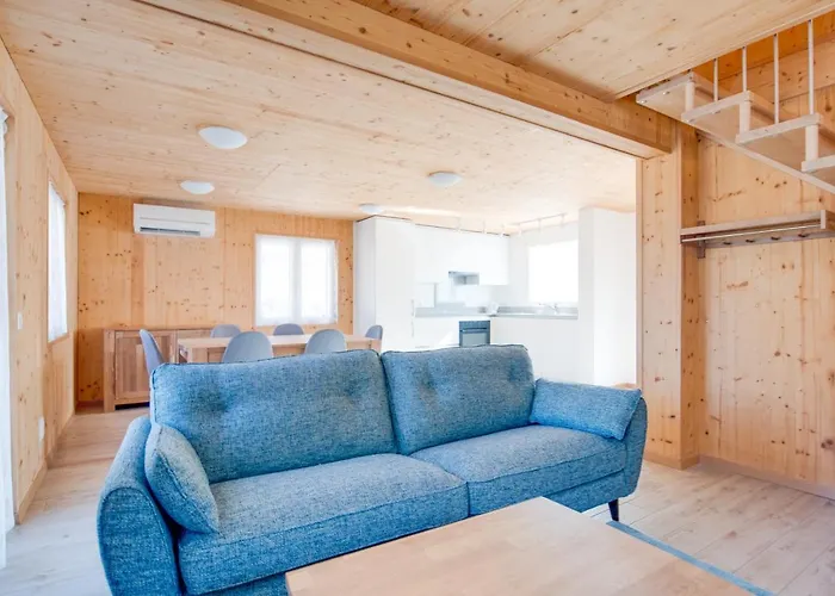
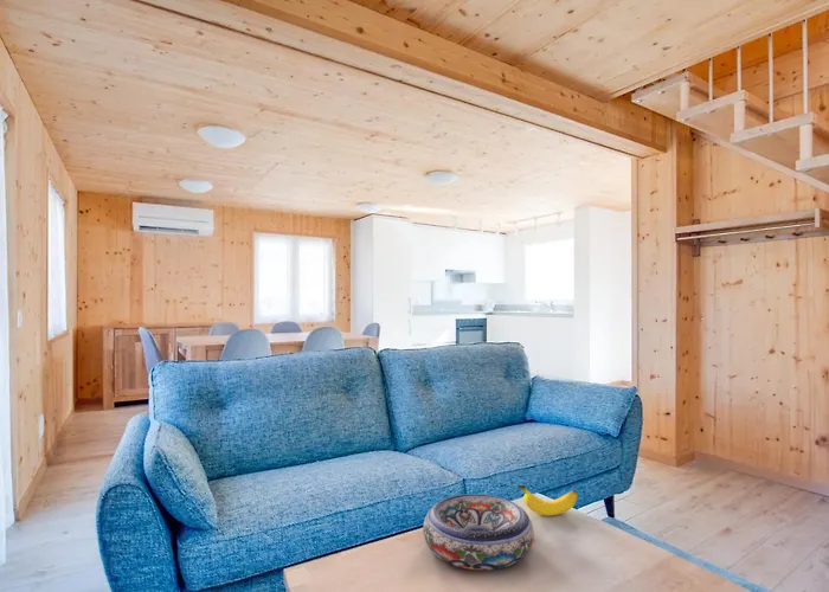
+ bowl [422,493,535,571]
+ banana [516,484,579,517]
